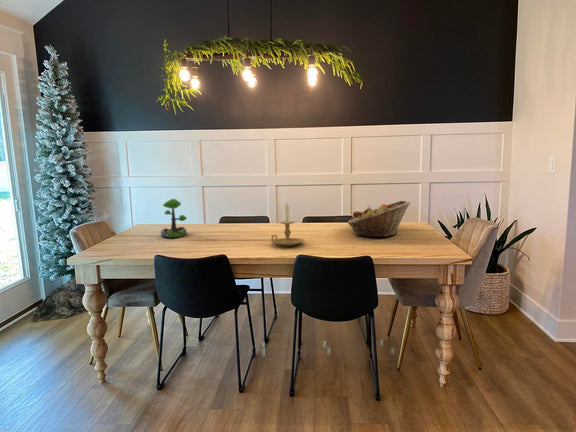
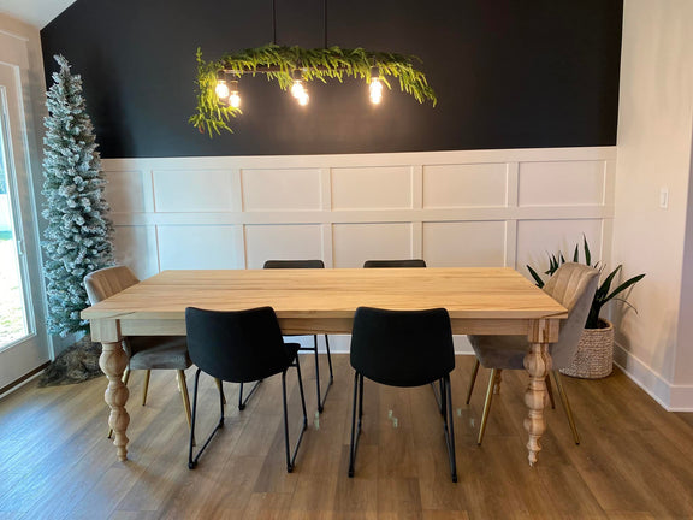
- fruit basket [347,200,411,238]
- plant [160,198,188,238]
- candle holder [270,202,305,247]
